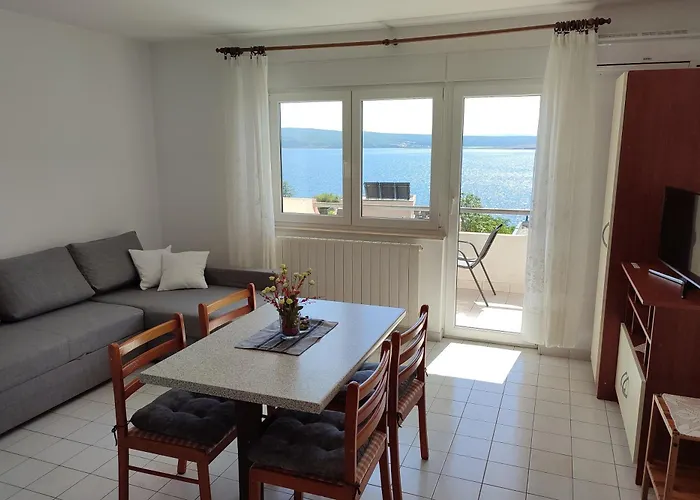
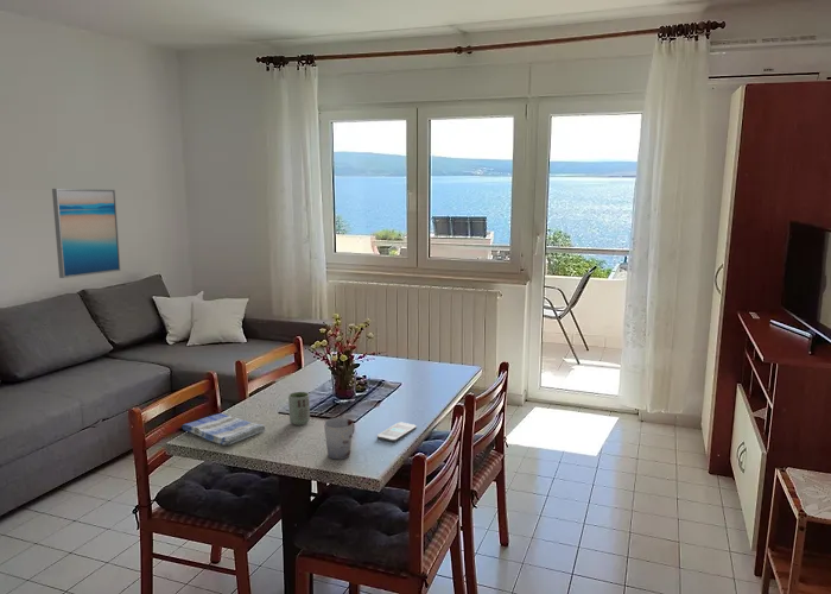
+ cup [323,417,356,460]
+ dish towel [180,412,266,447]
+ wall art [51,188,121,279]
+ cup [287,391,311,426]
+ smartphone [376,422,418,443]
